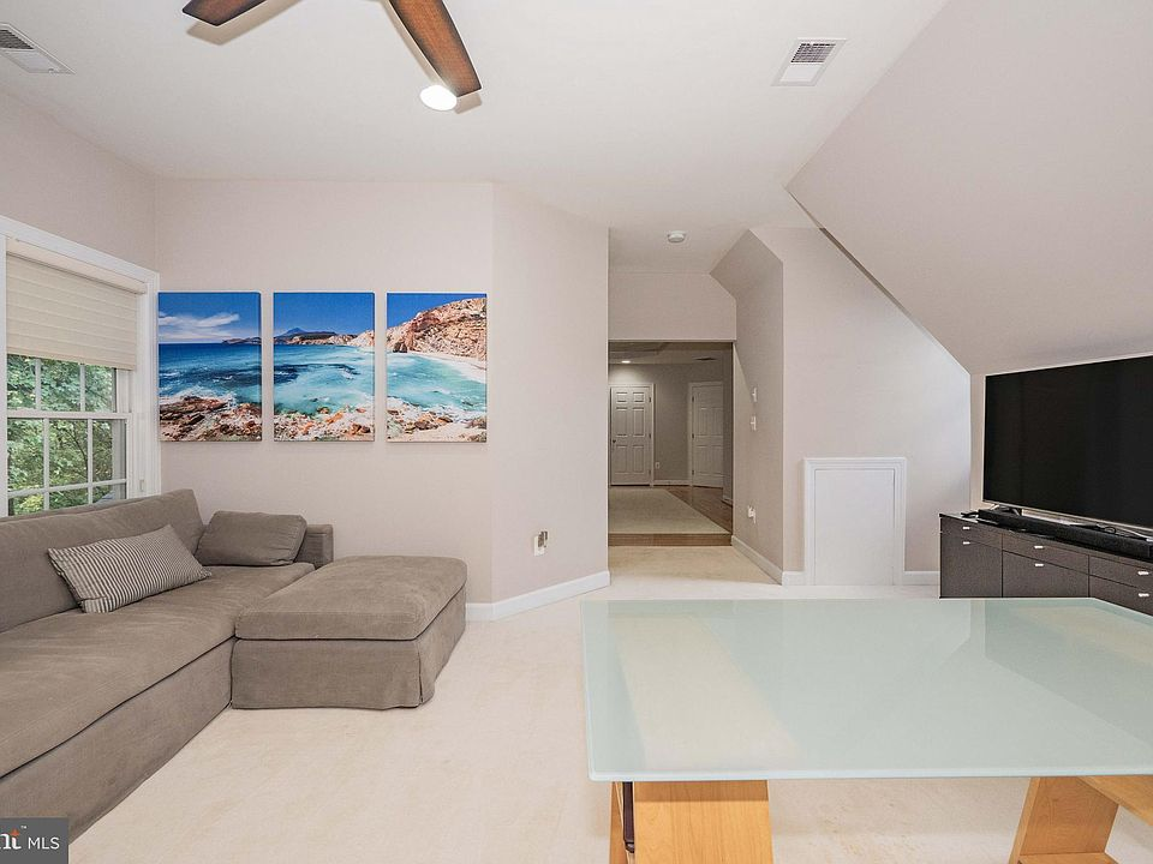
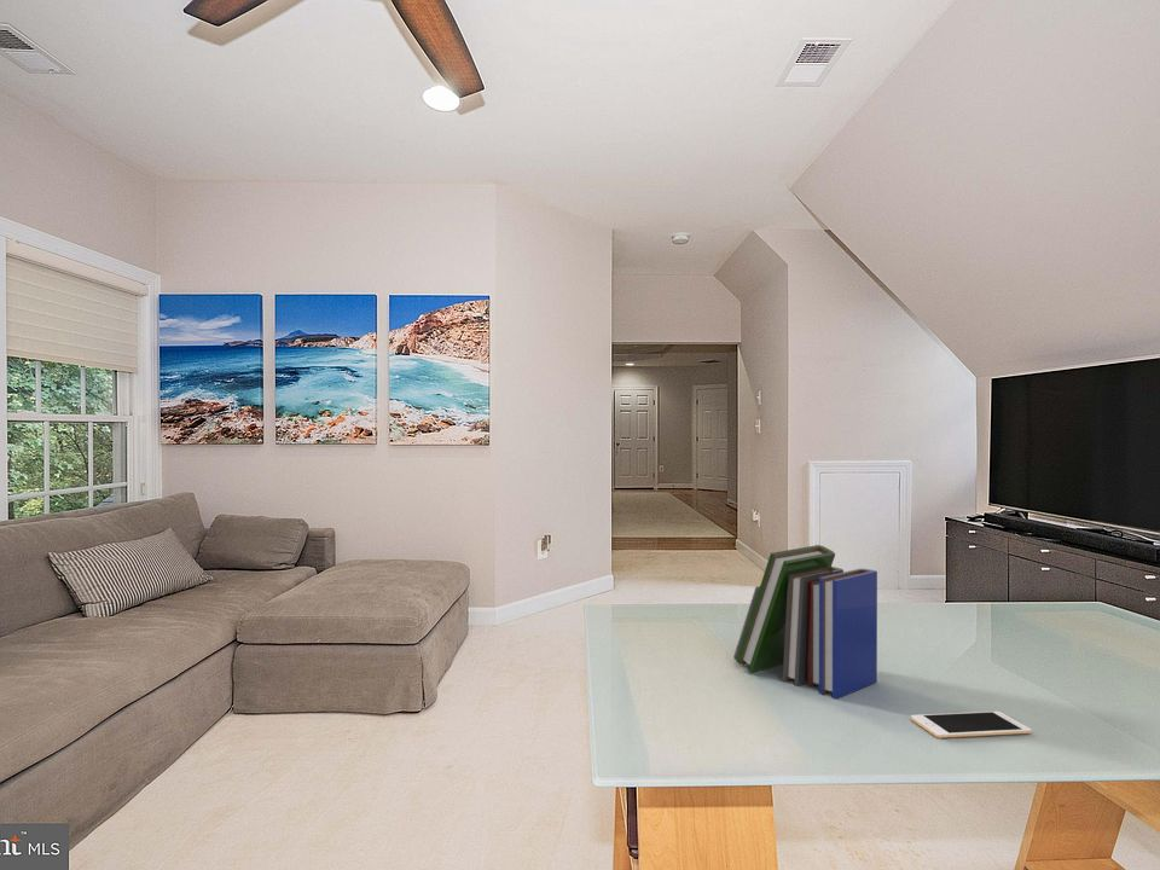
+ book [732,544,878,700]
+ cell phone [910,710,1032,740]
